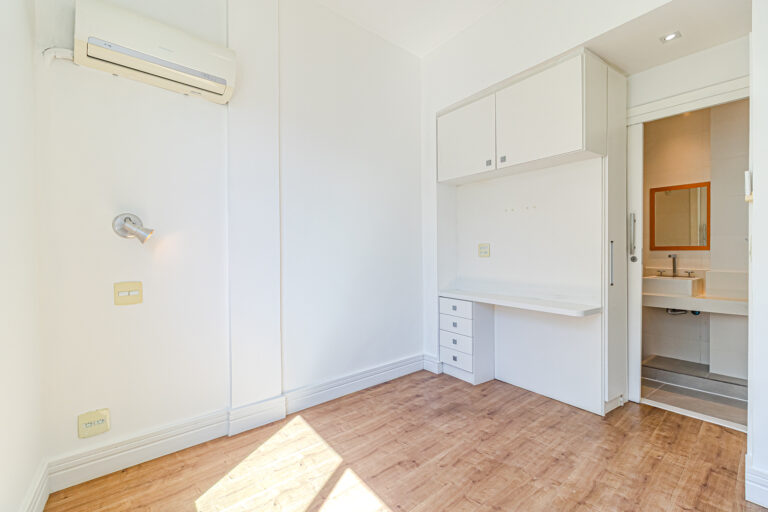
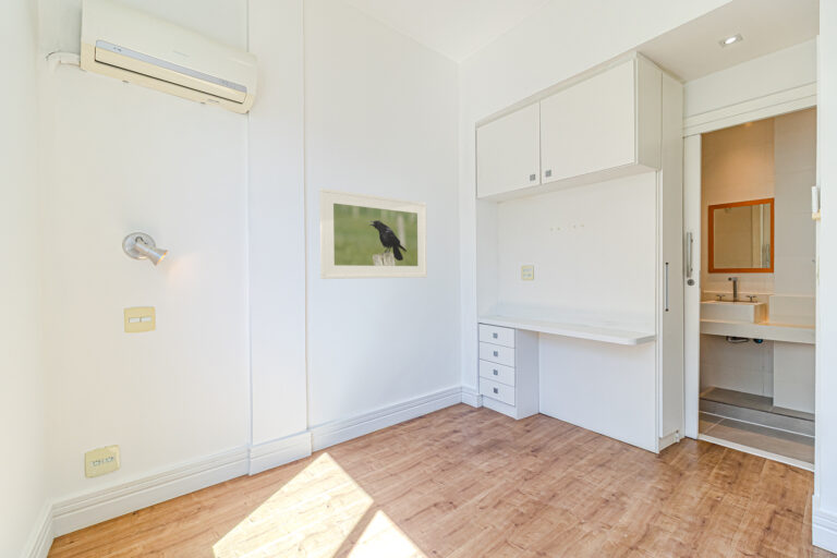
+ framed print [318,187,428,280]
